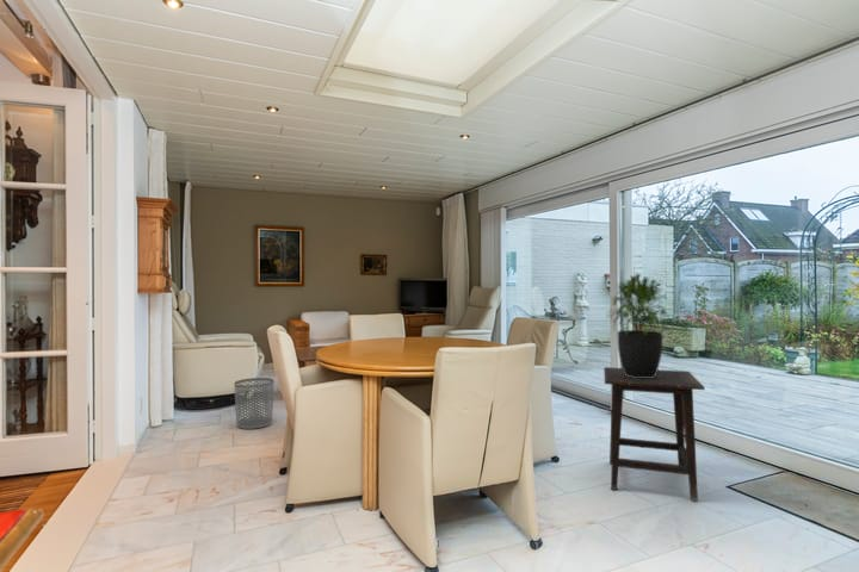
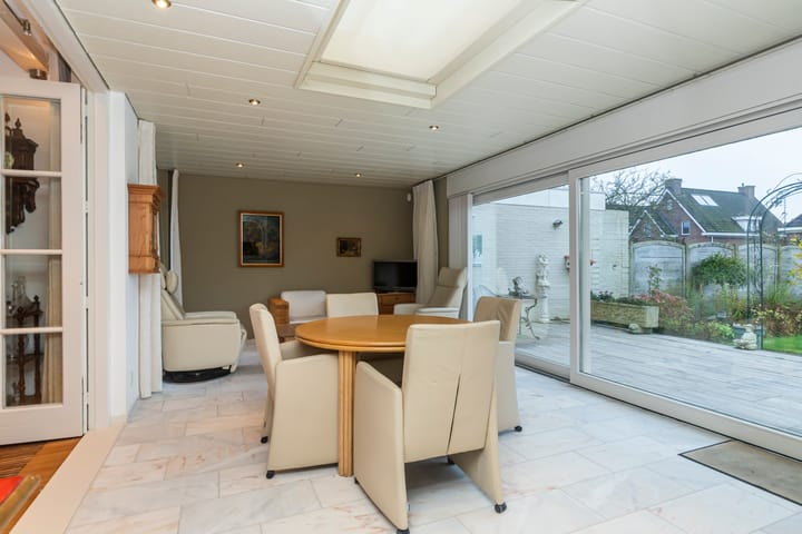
- side table [602,366,706,502]
- waste bin [233,377,274,430]
- potted plant [605,273,670,378]
